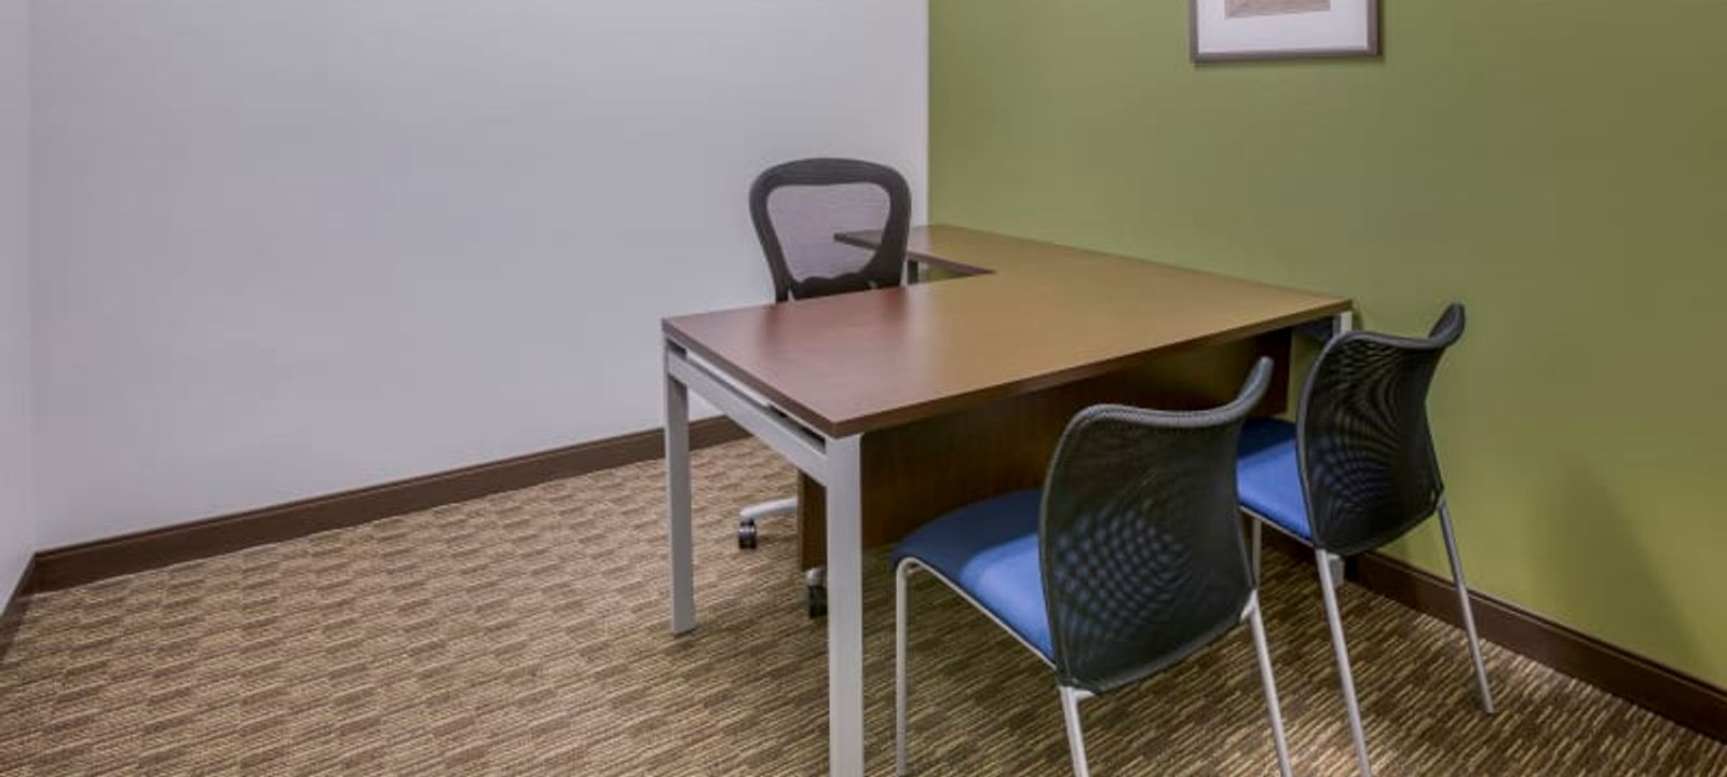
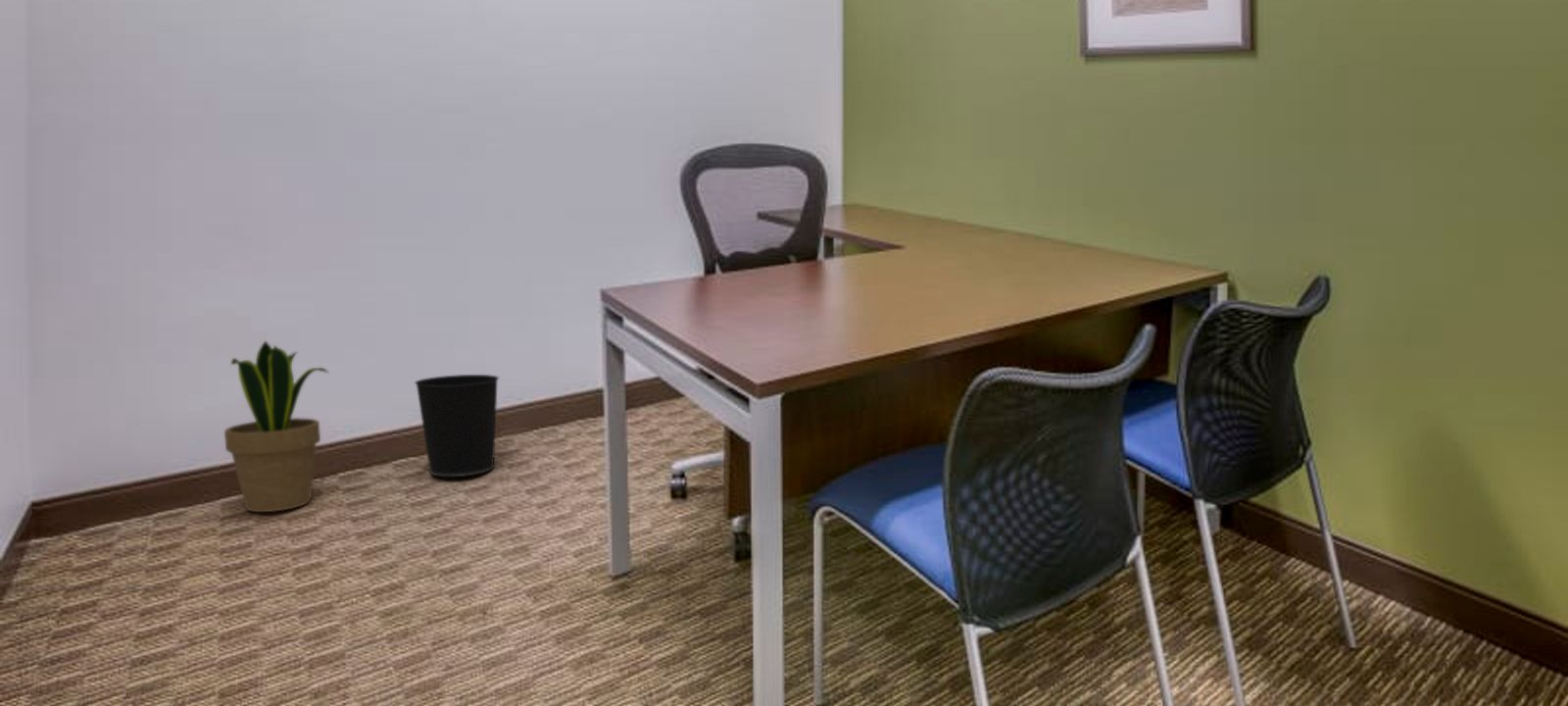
+ wastebasket [414,374,500,478]
+ potted plant [223,339,329,513]
